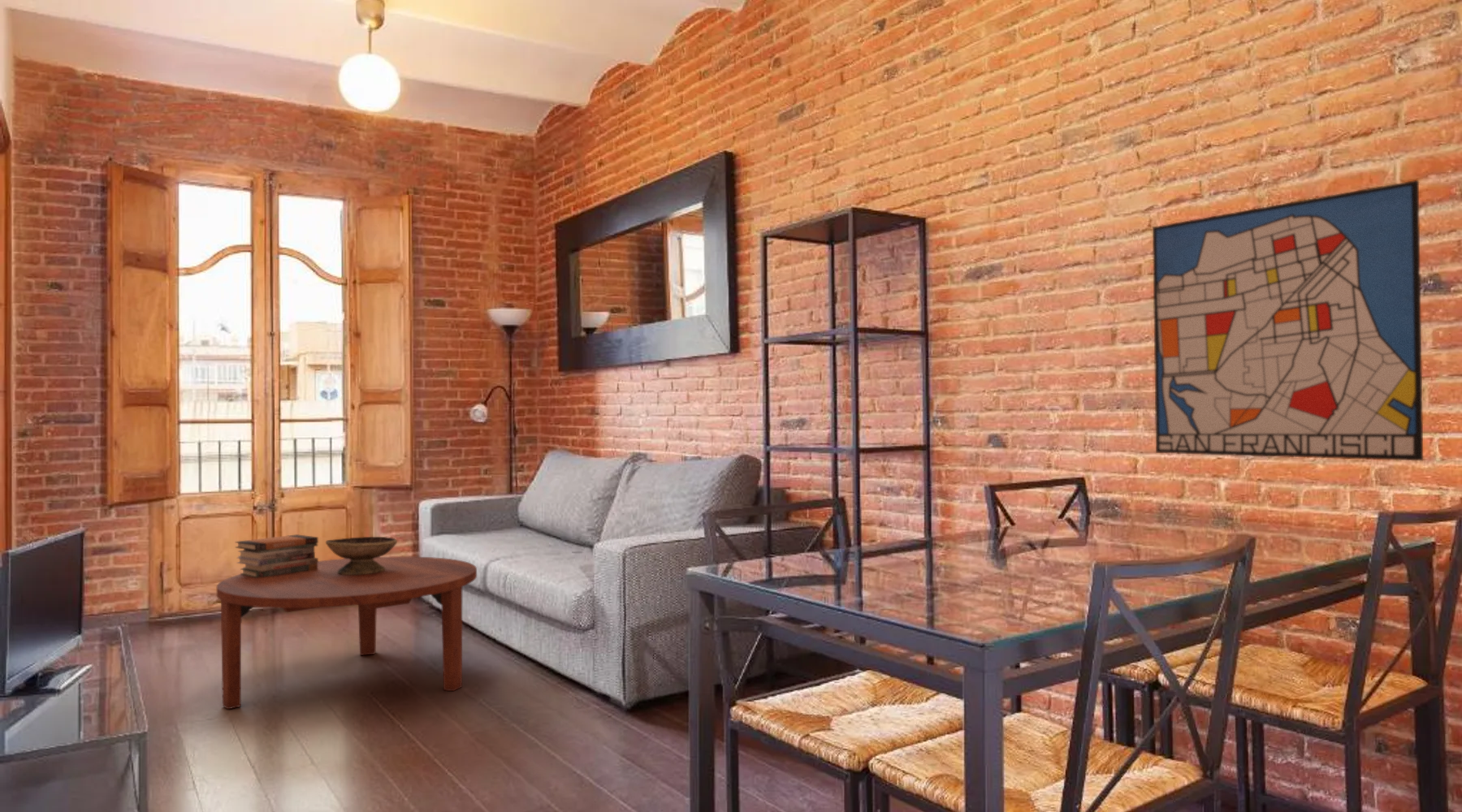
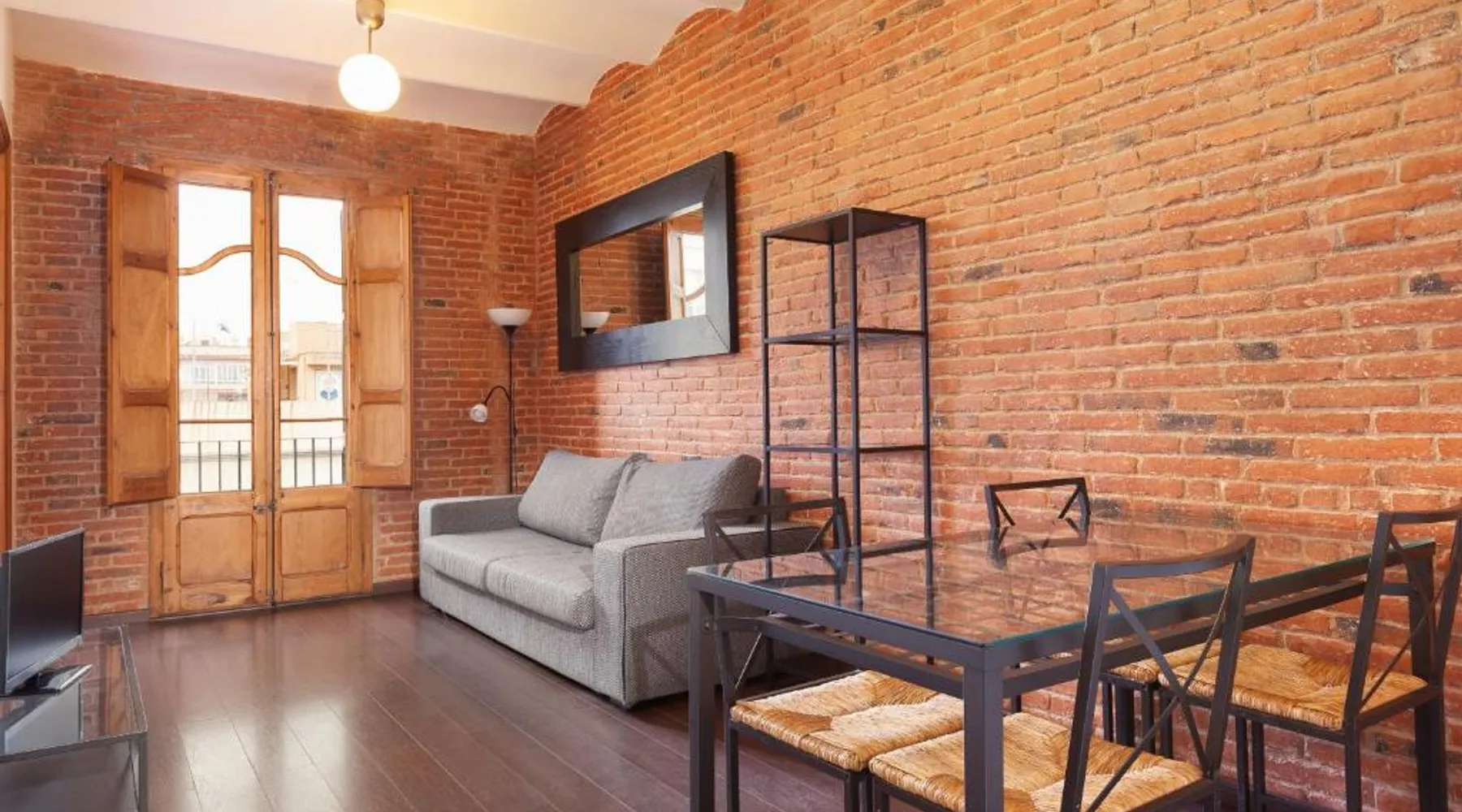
- coffee table [216,555,478,710]
- book stack [235,533,319,578]
- decorative bowl [325,536,398,575]
- wall art [1152,179,1424,461]
